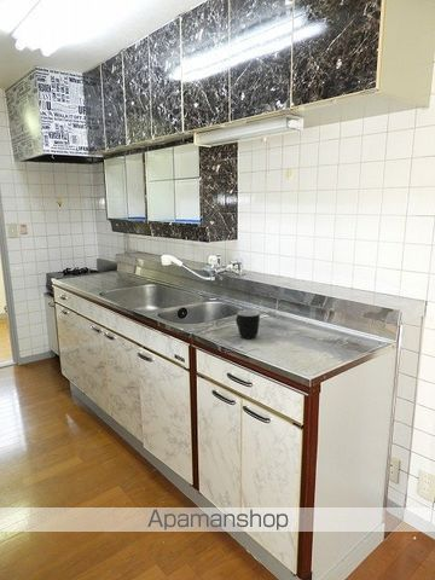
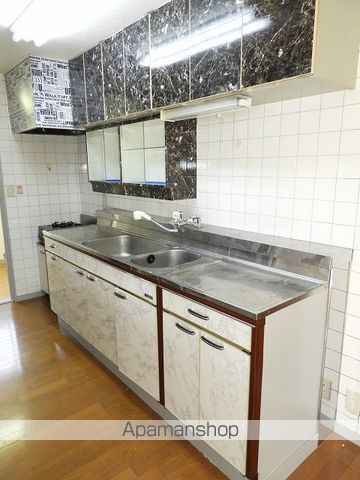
- mug [234,309,261,341]
